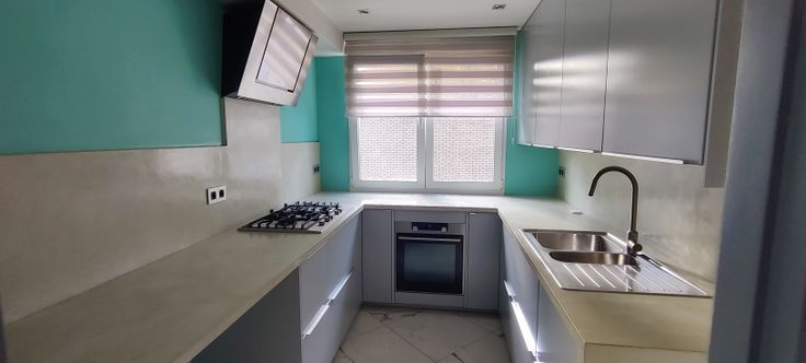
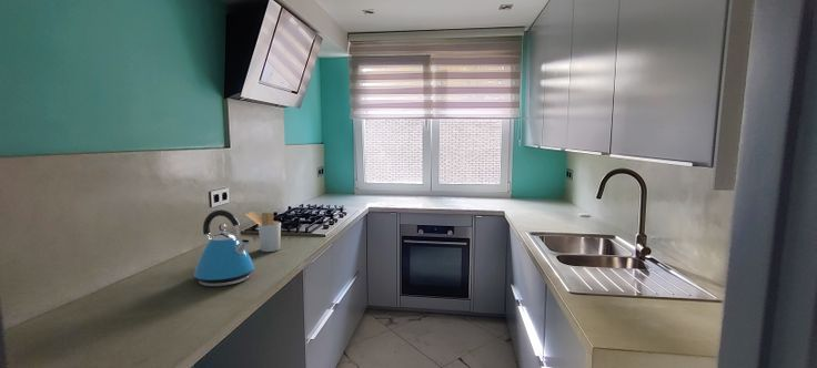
+ kettle [192,208,255,287]
+ utensil holder [244,211,282,253]
